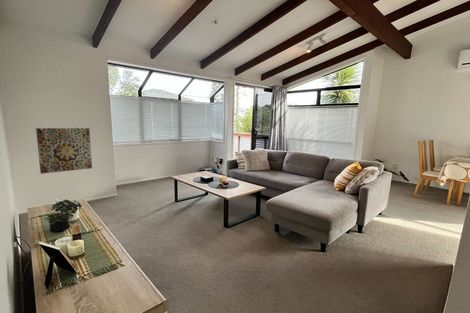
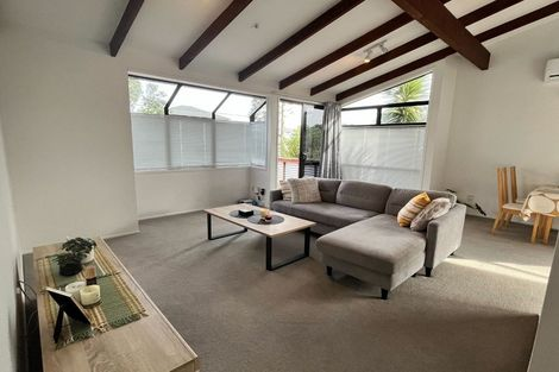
- wall art [35,127,93,175]
